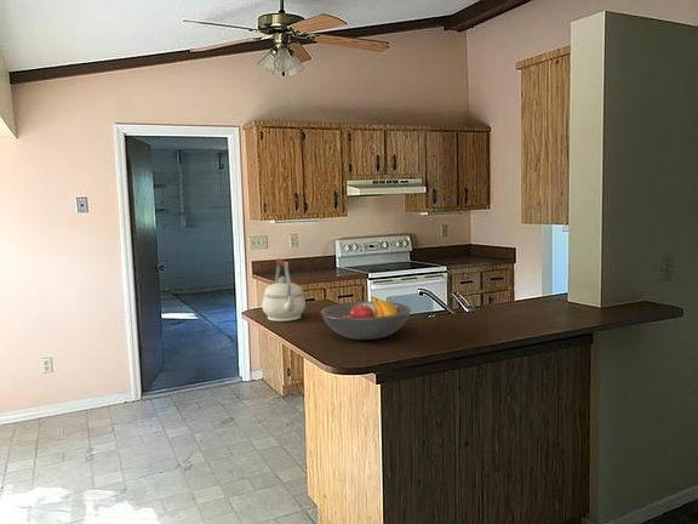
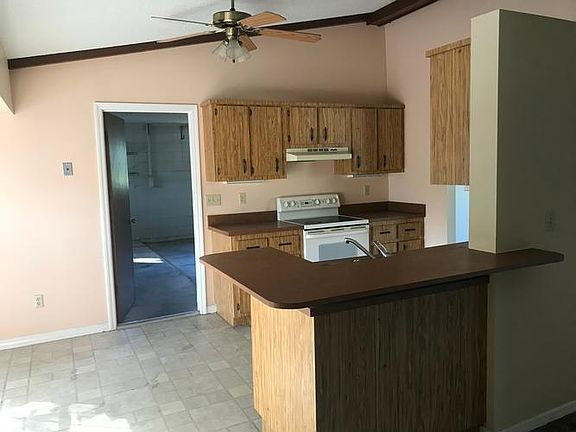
- fruit bowl [320,296,412,341]
- kettle [261,257,307,323]
